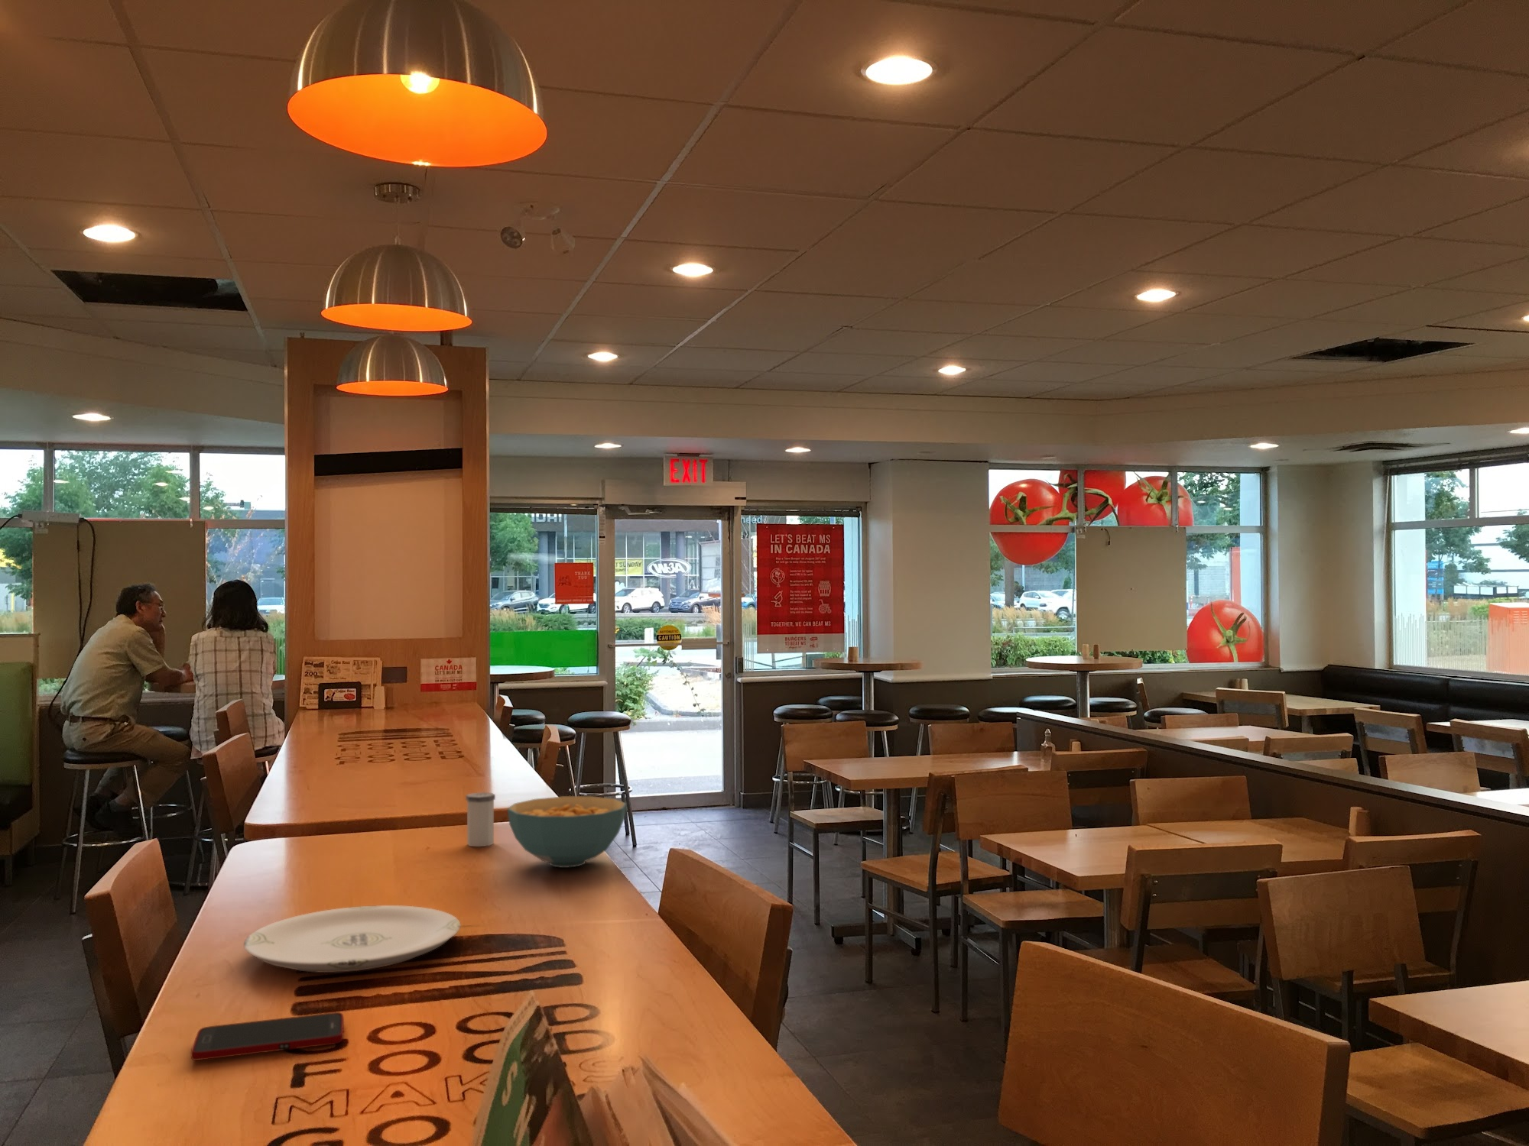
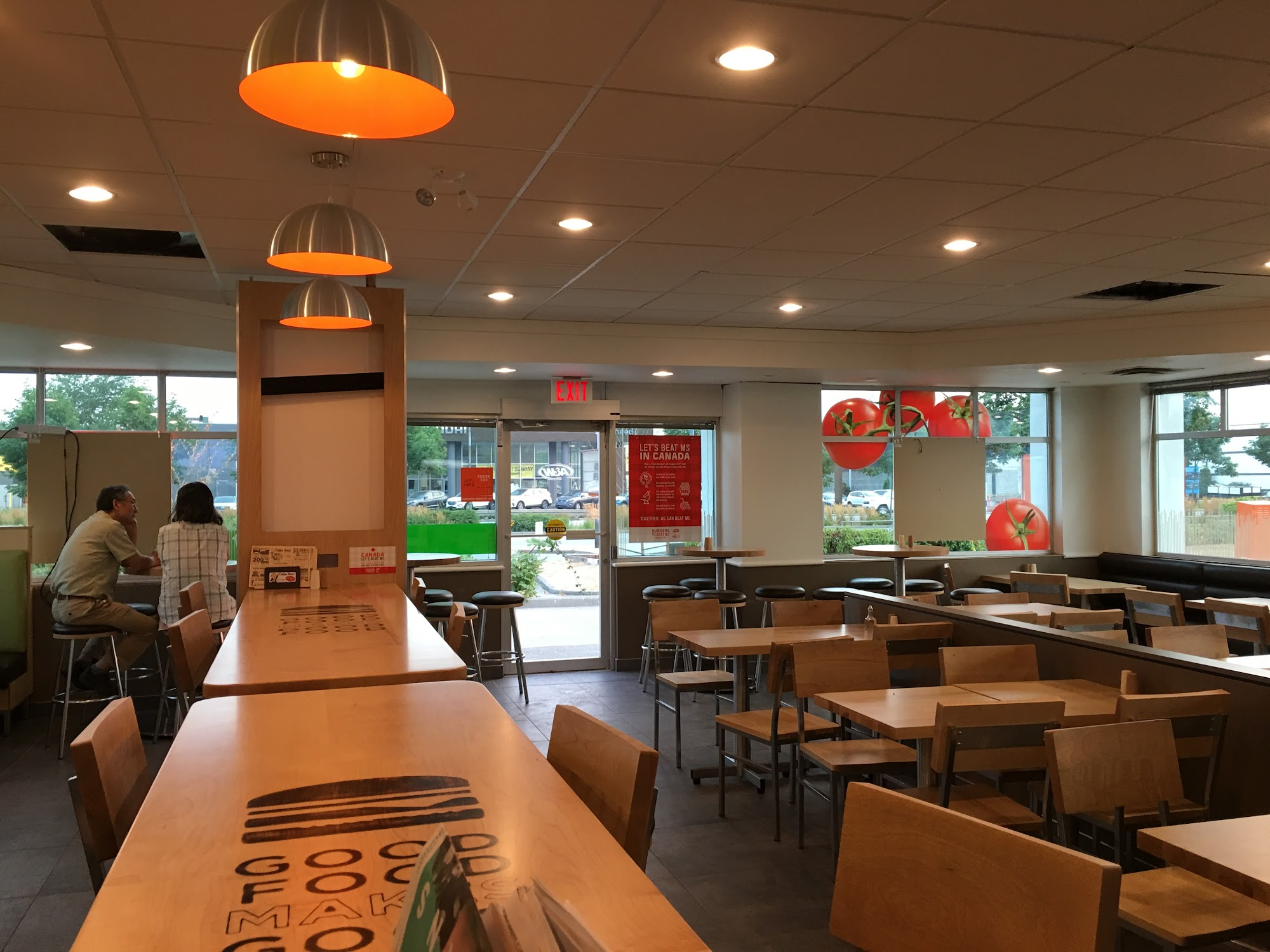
- salt shaker [465,792,496,847]
- cell phone [190,1011,344,1062]
- plate [243,904,461,974]
- cereal bowl [507,796,627,868]
